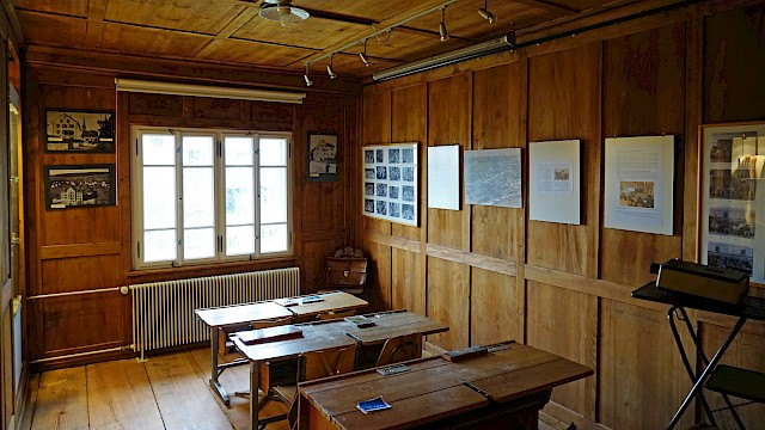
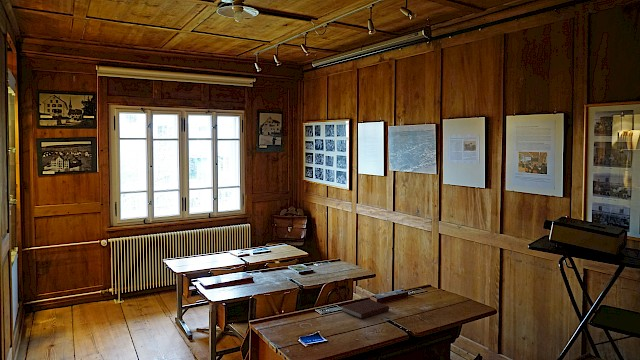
+ notebook [341,298,390,320]
